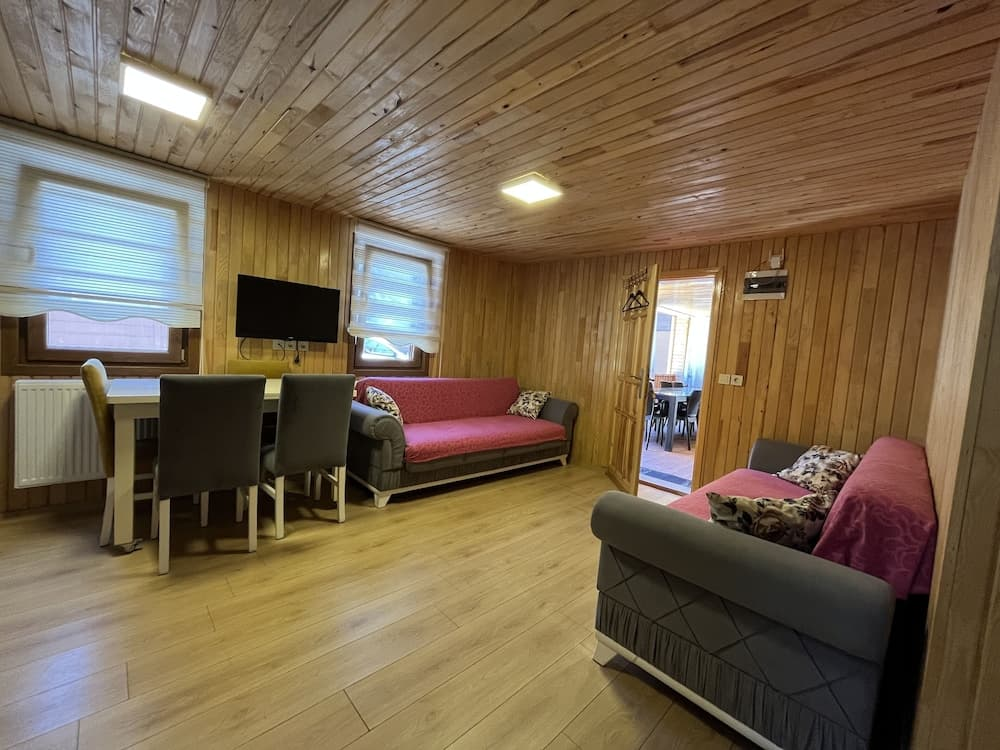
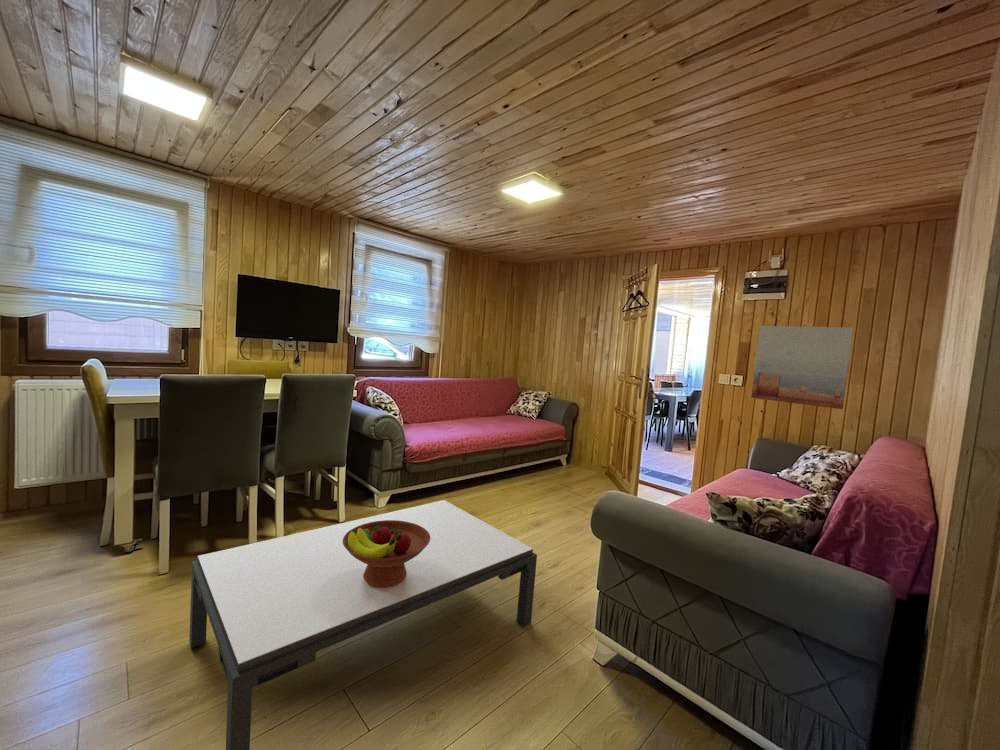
+ coffee table [188,499,538,750]
+ wall art [750,325,855,410]
+ fruit bowl [343,520,430,587]
